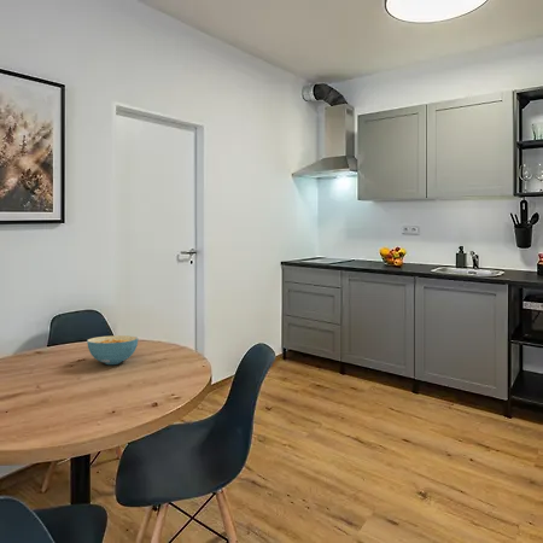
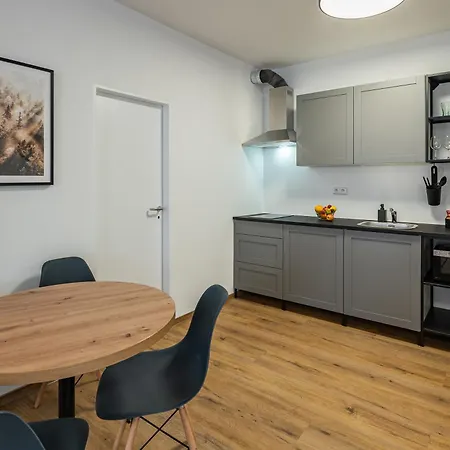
- cereal bowl [86,334,139,366]
